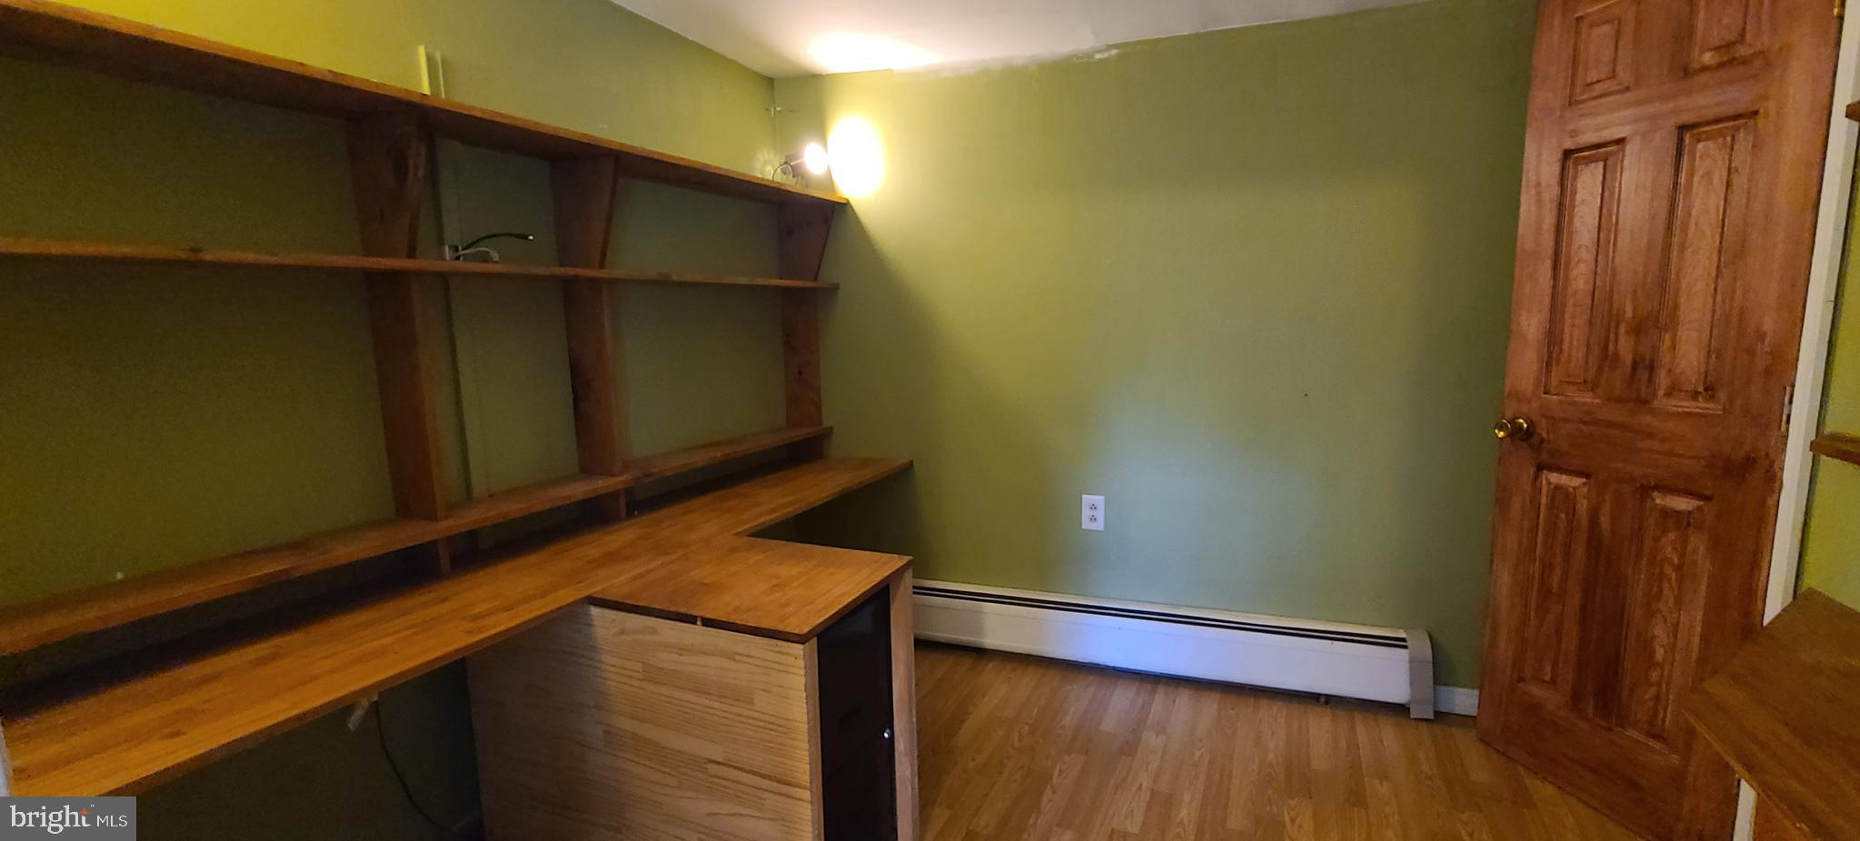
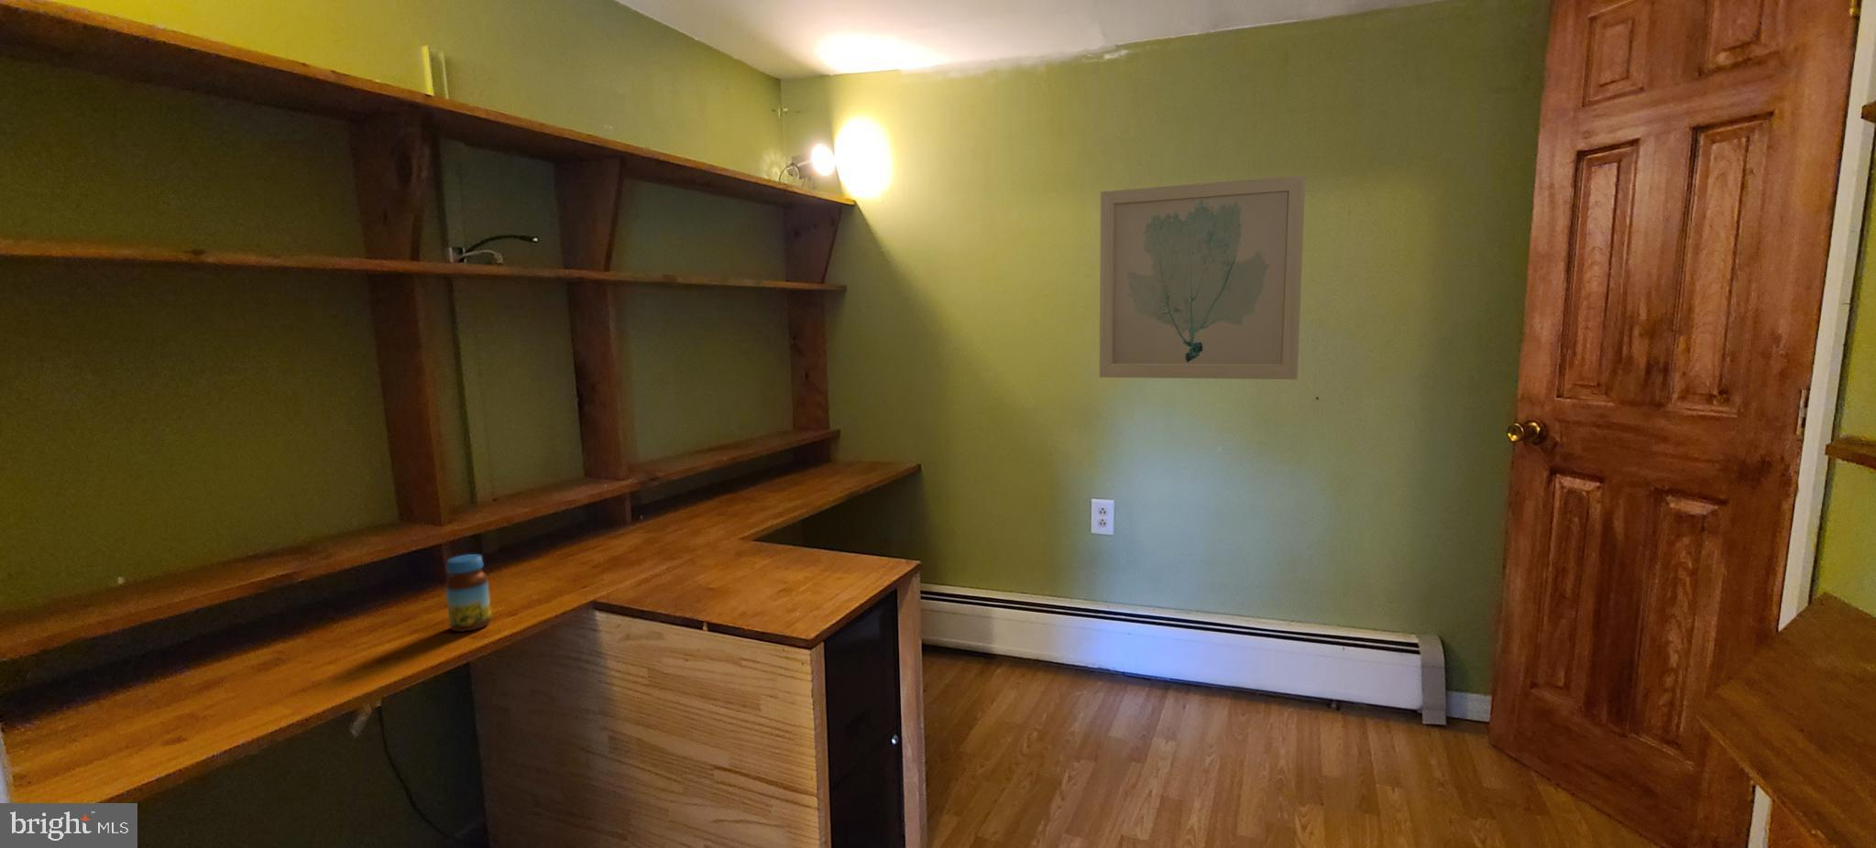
+ jar [445,553,492,633]
+ wall art [1098,173,1306,380]
